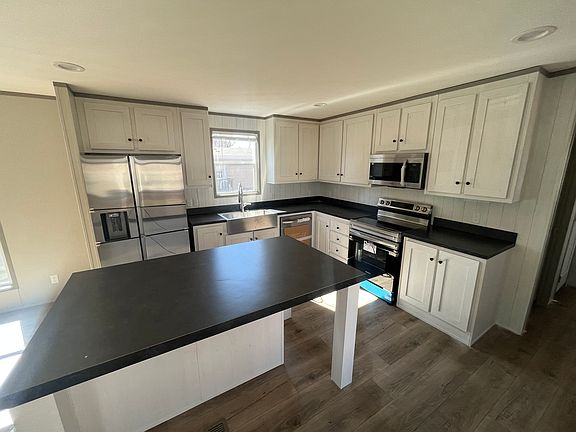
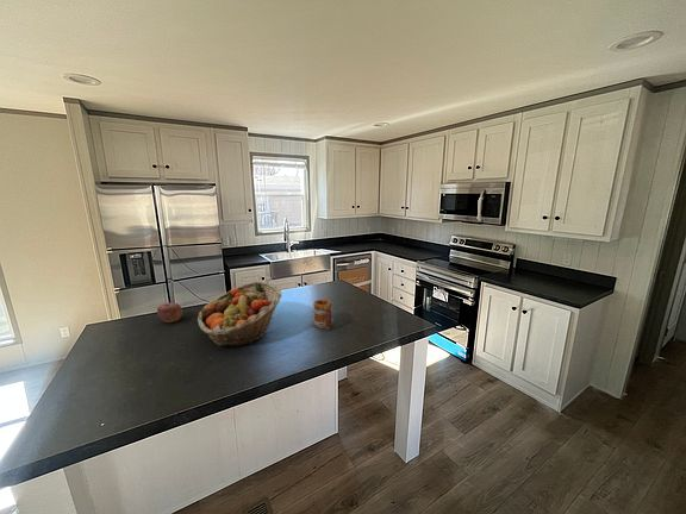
+ mug [311,299,335,331]
+ fruit basket [197,281,283,347]
+ apple [156,301,183,324]
